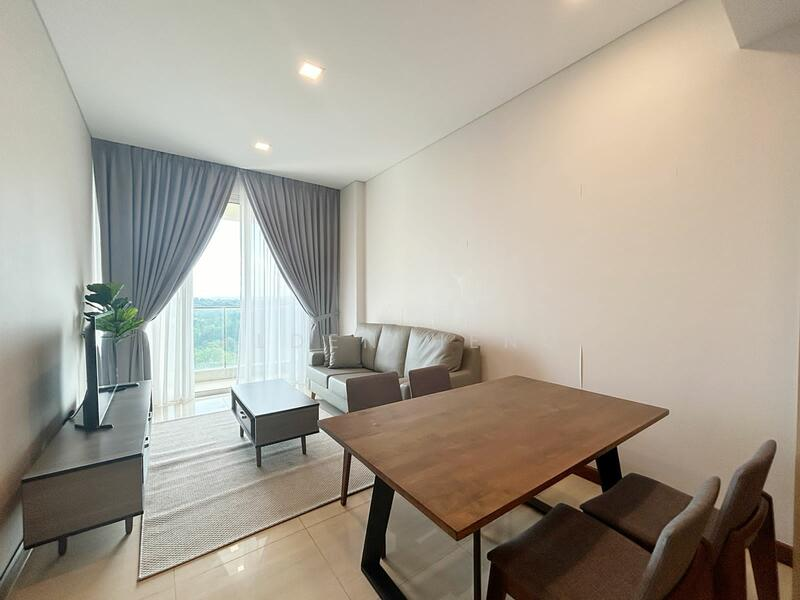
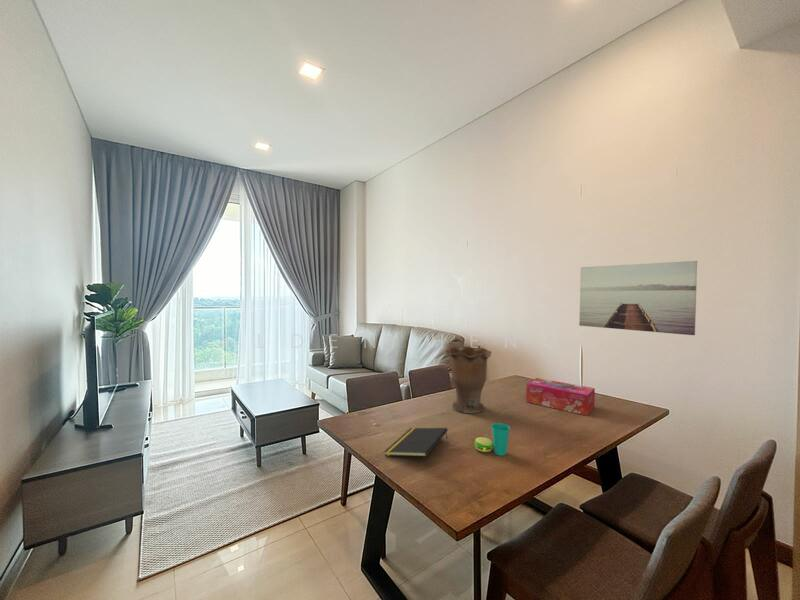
+ wall art [578,260,698,336]
+ cup [473,422,511,457]
+ vase [445,346,492,414]
+ notepad [383,427,449,458]
+ tissue box [525,377,596,417]
